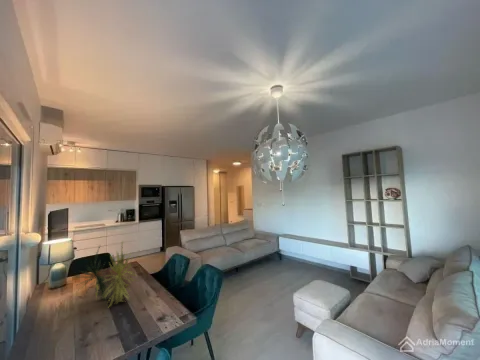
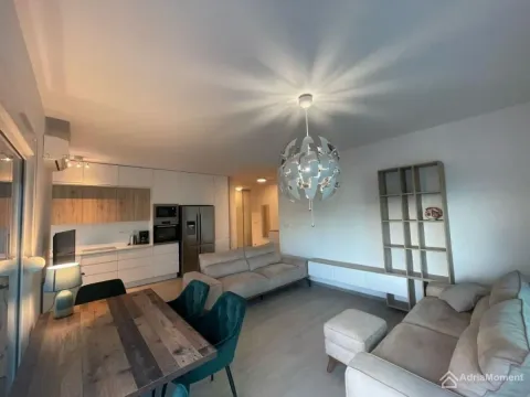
- plant [74,240,140,308]
